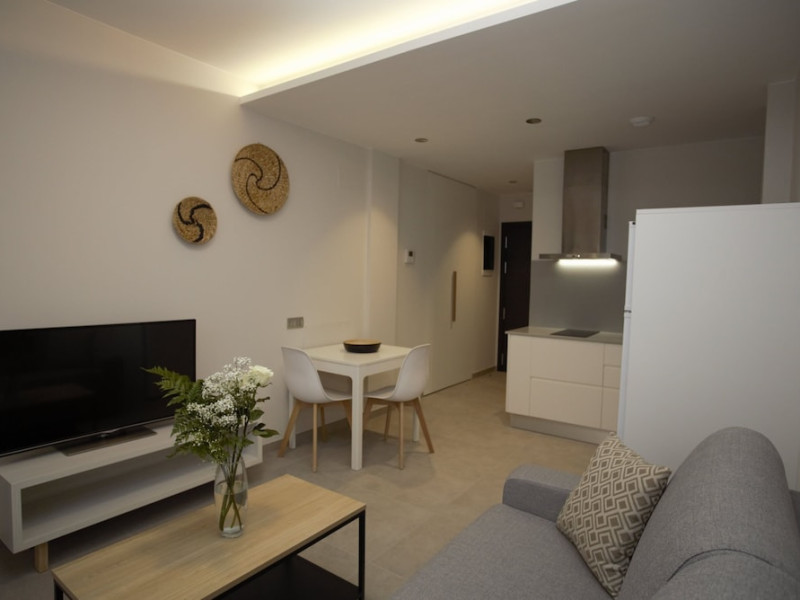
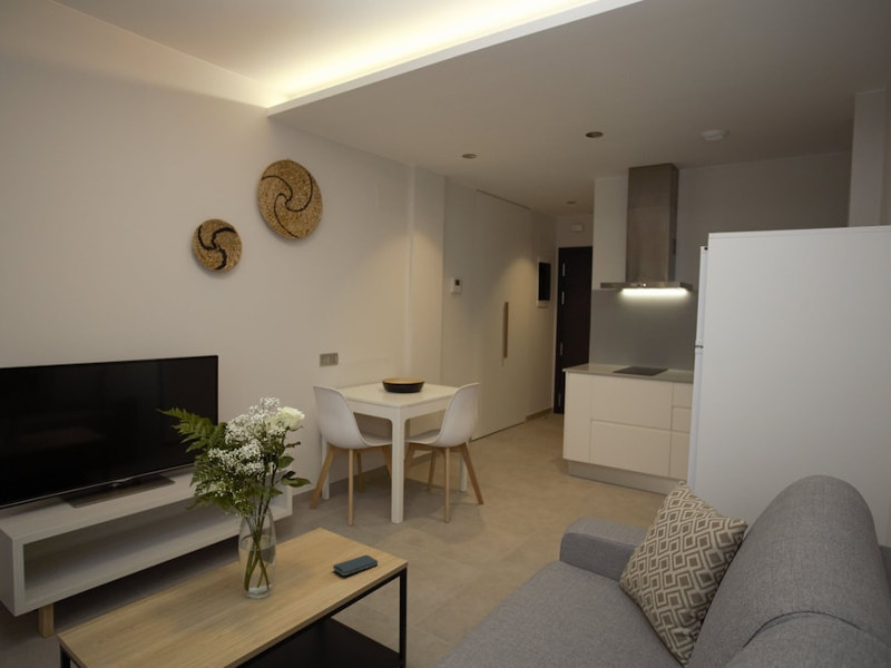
+ smartphone [332,553,379,577]
